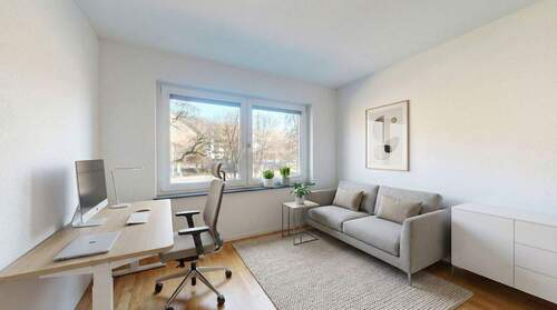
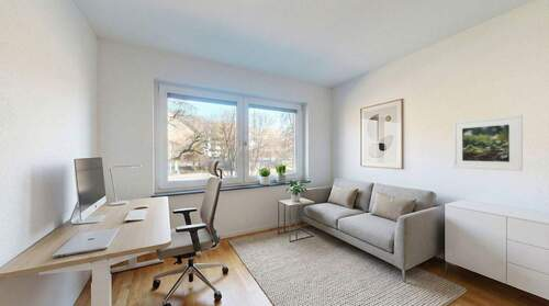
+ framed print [452,114,524,172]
